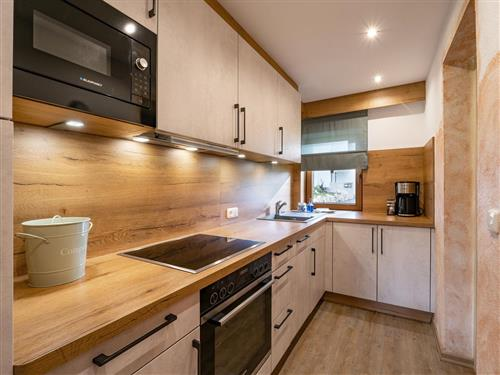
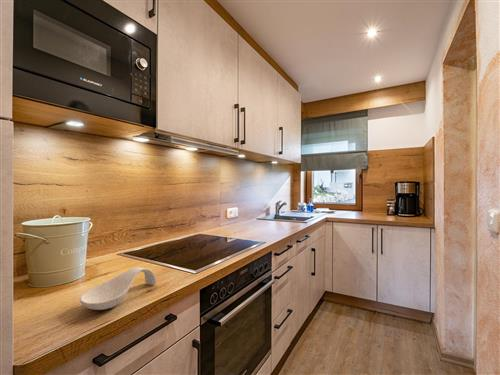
+ spoon rest [79,266,157,311]
